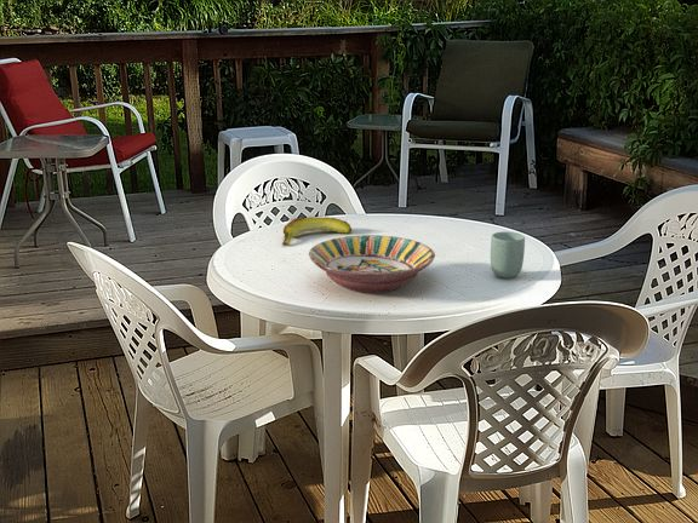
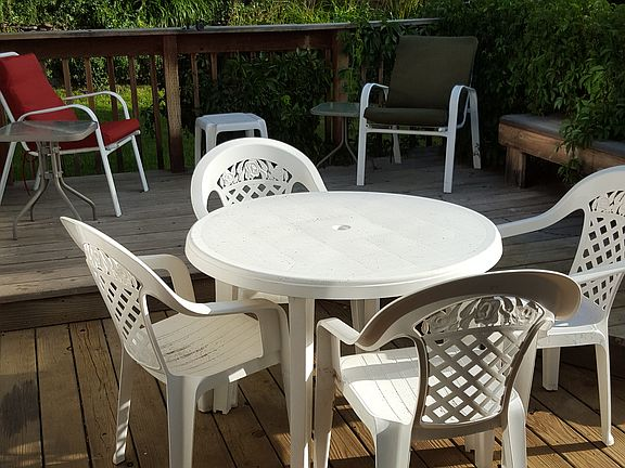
- banana [281,215,353,246]
- cup [490,230,526,280]
- serving bowl [308,234,436,294]
